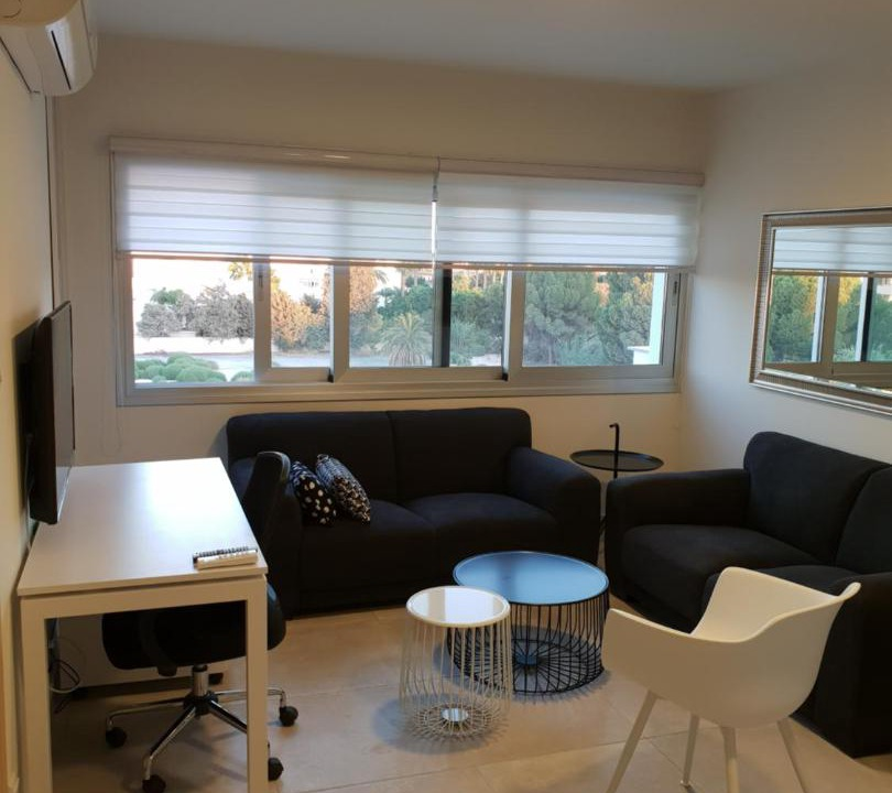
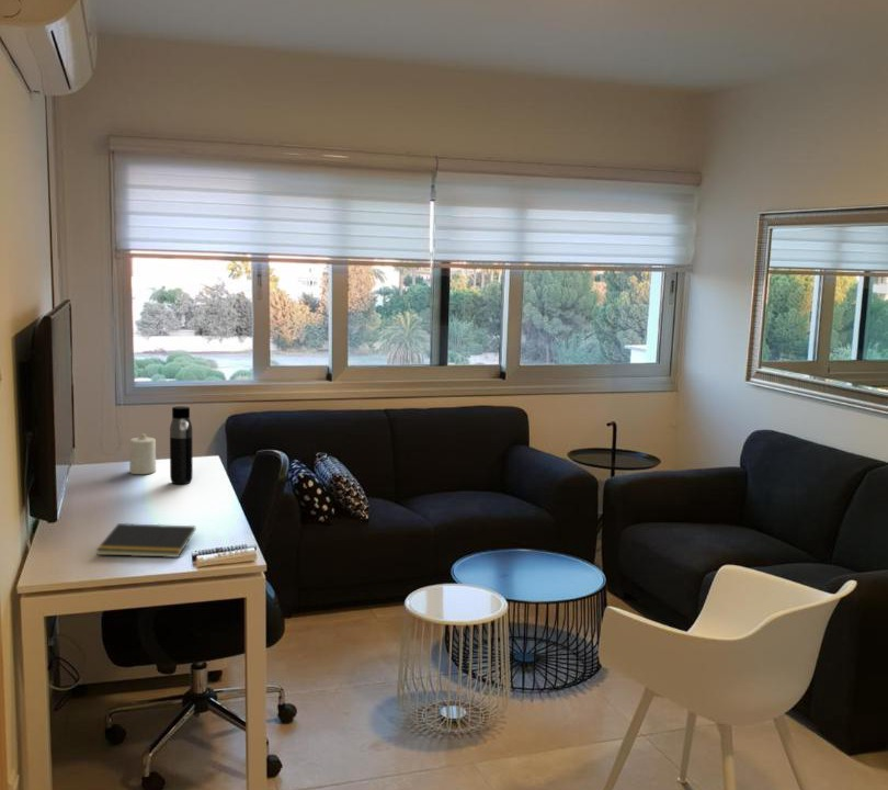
+ notepad [94,522,196,558]
+ water bottle [169,405,194,485]
+ candle [128,432,157,475]
